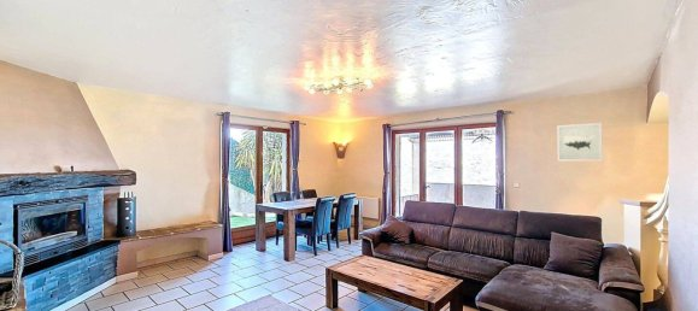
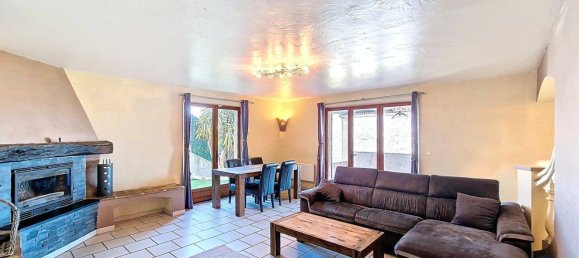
- wall art [556,122,604,162]
